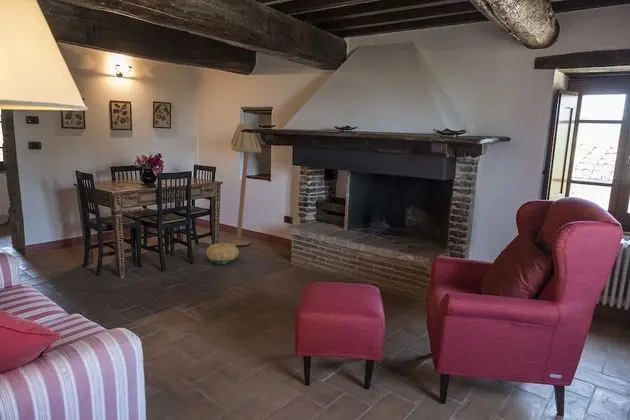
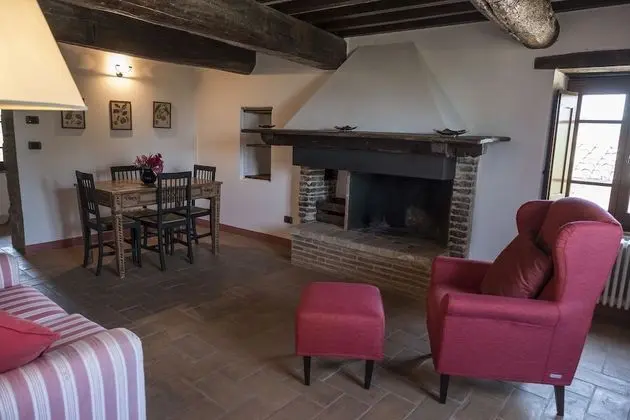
- basket [205,242,240,265]
- floor lamp [224,122,262,246]
